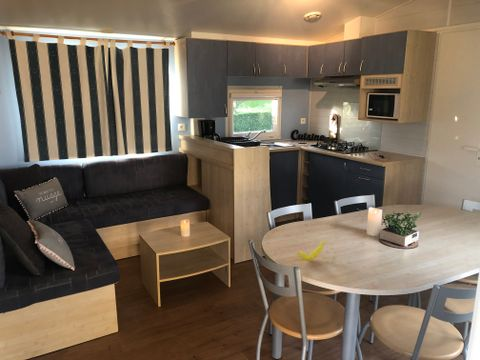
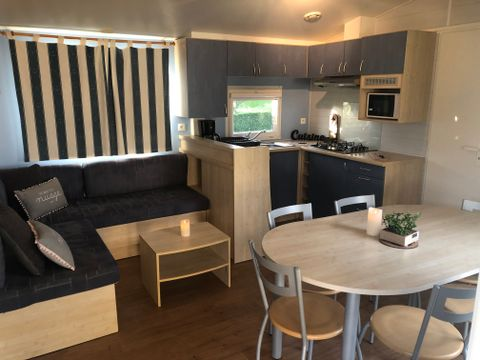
- banana [297,240,327,261]
